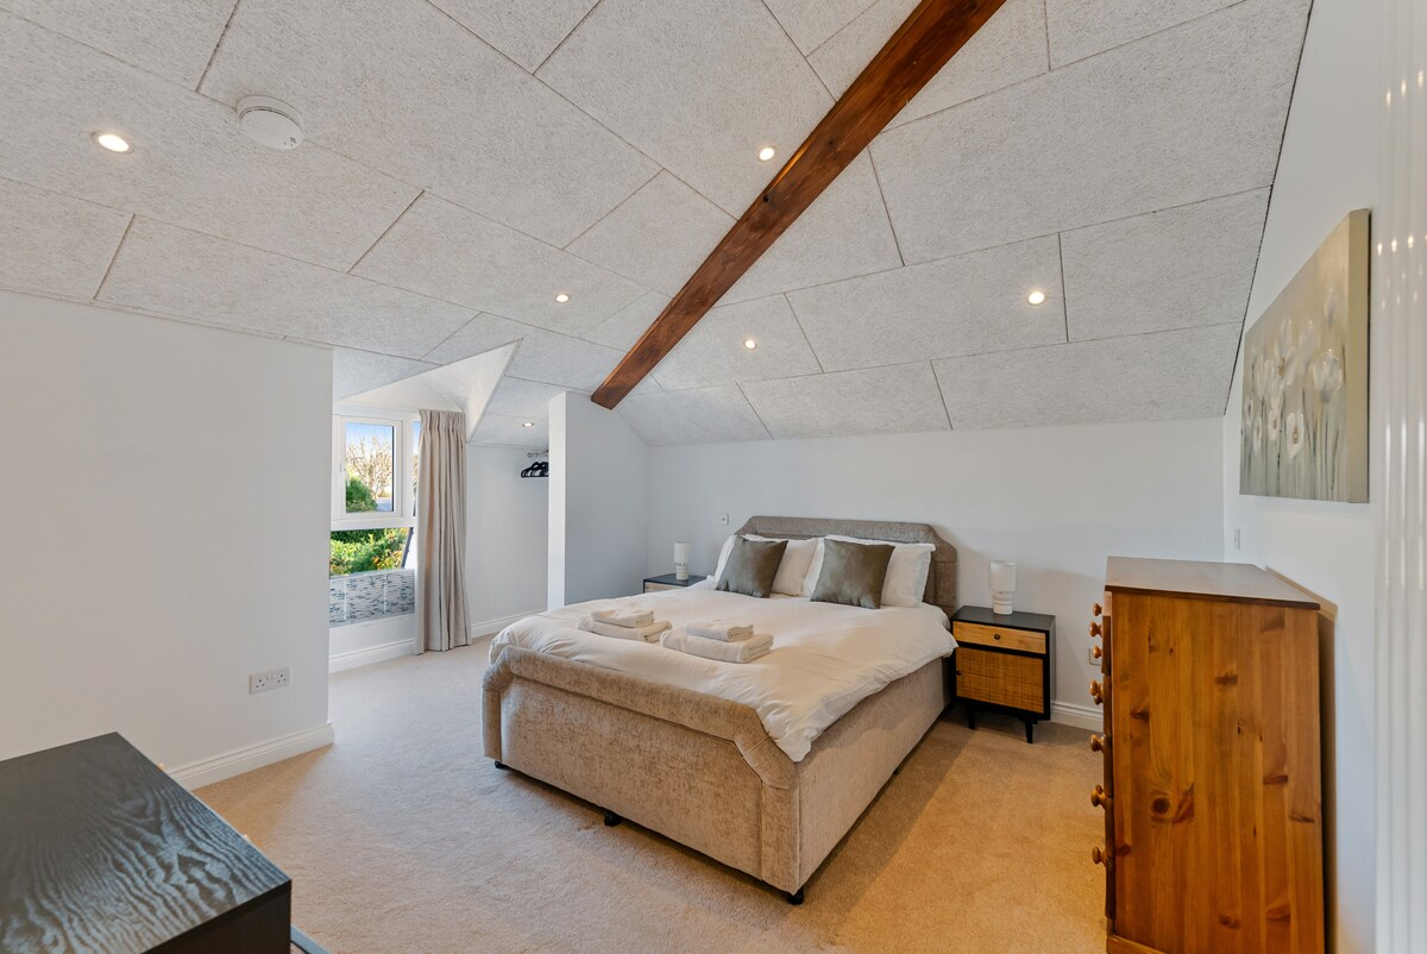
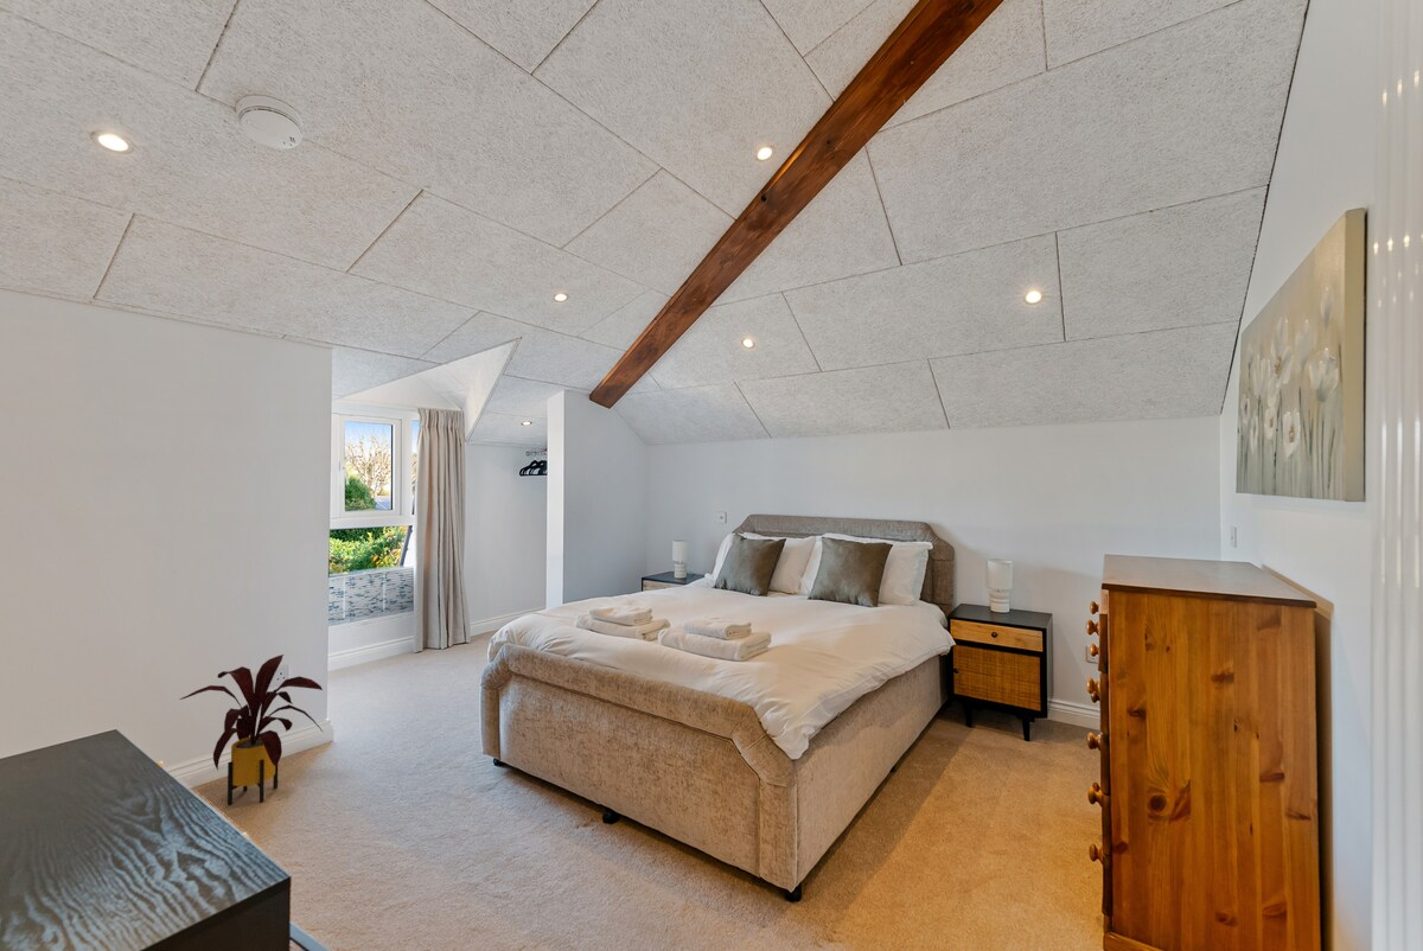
+ house plant [178,653,324,806]
